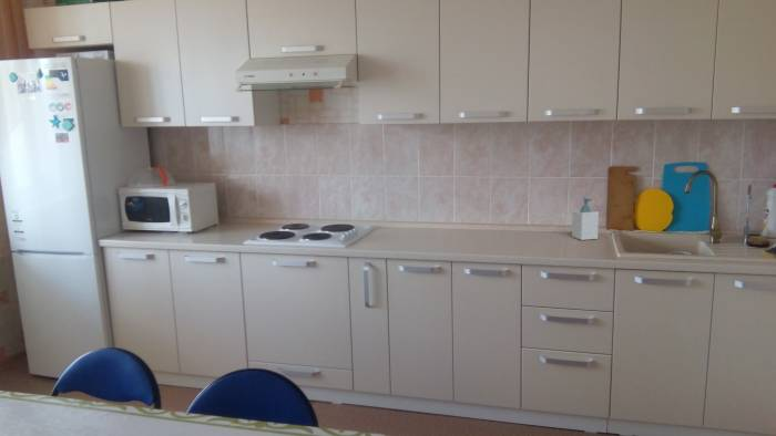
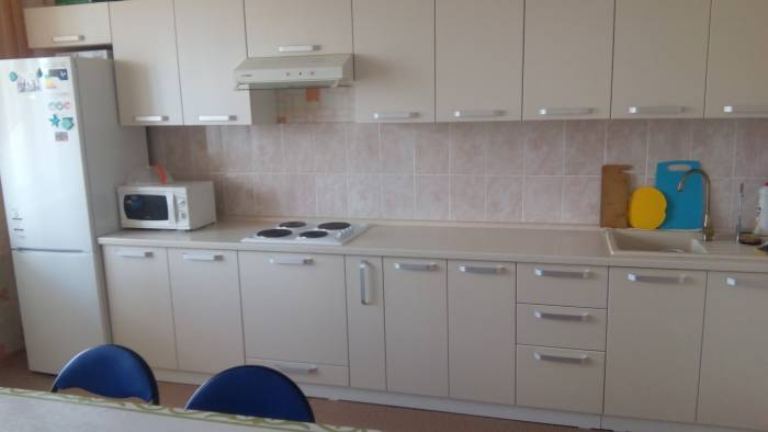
- soap bottle [571,197,600,241]
